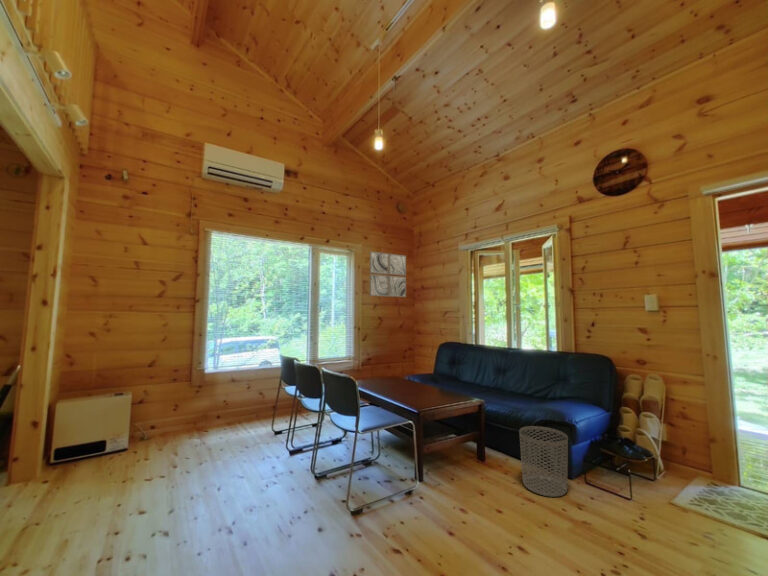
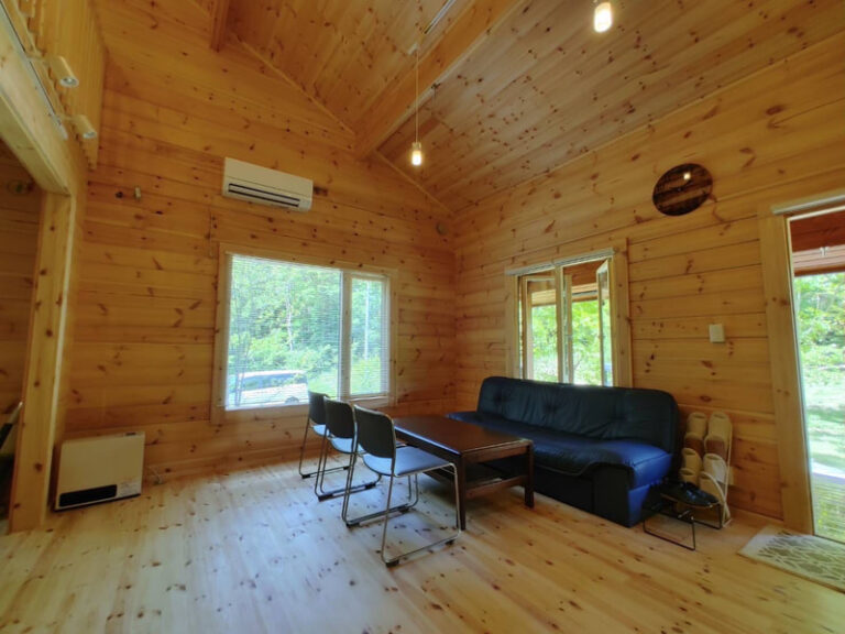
- waste bin [518,425,569,498]
- wall art [368,251,407,298]
